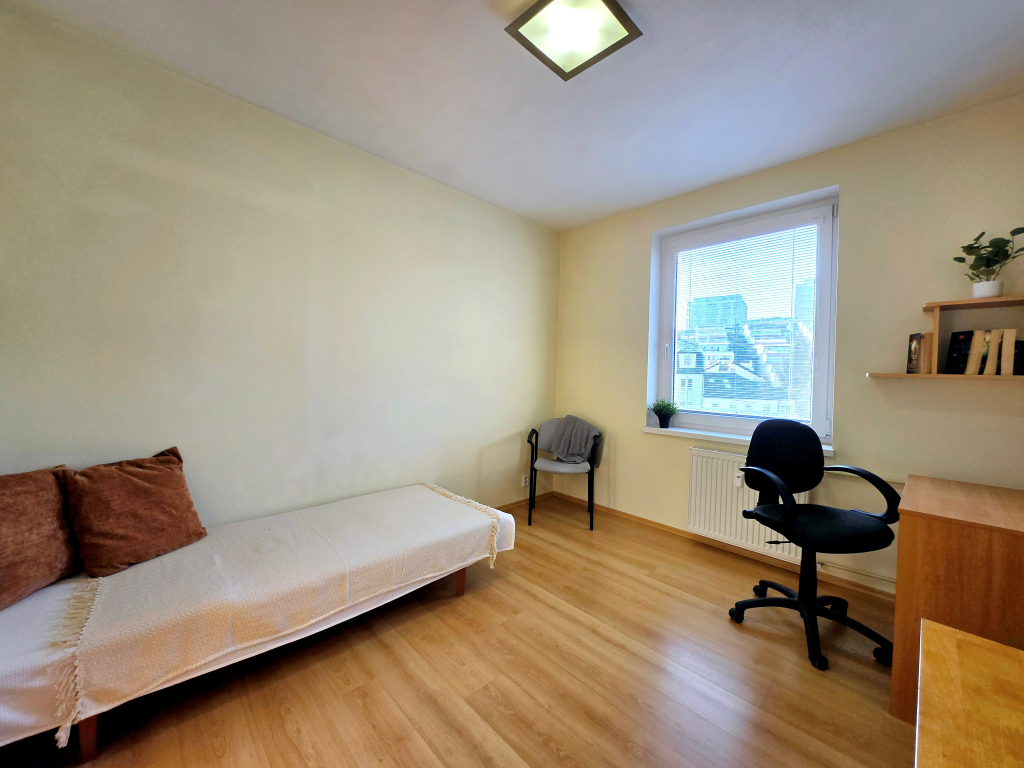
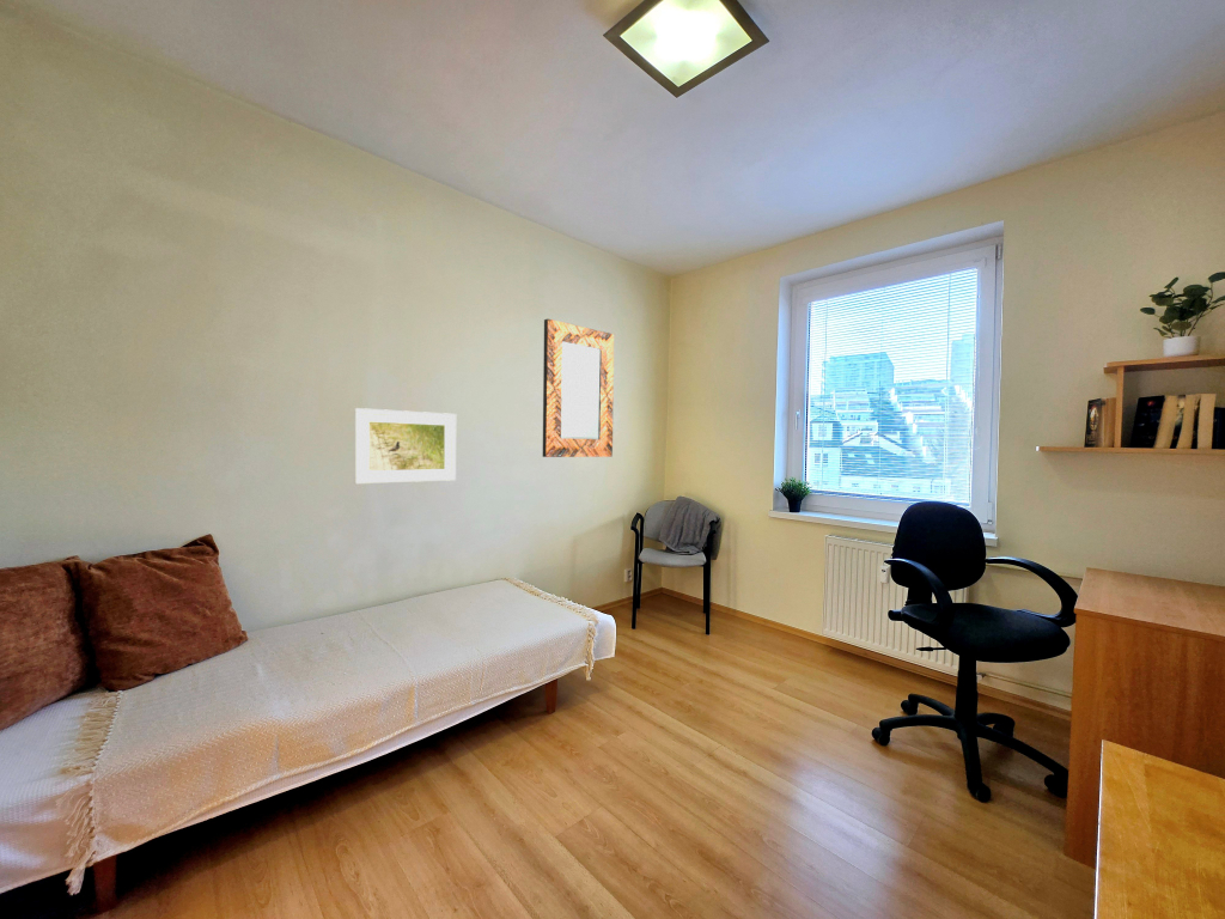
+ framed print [353,407,457,485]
+ home mirror [542,318,615,458]
